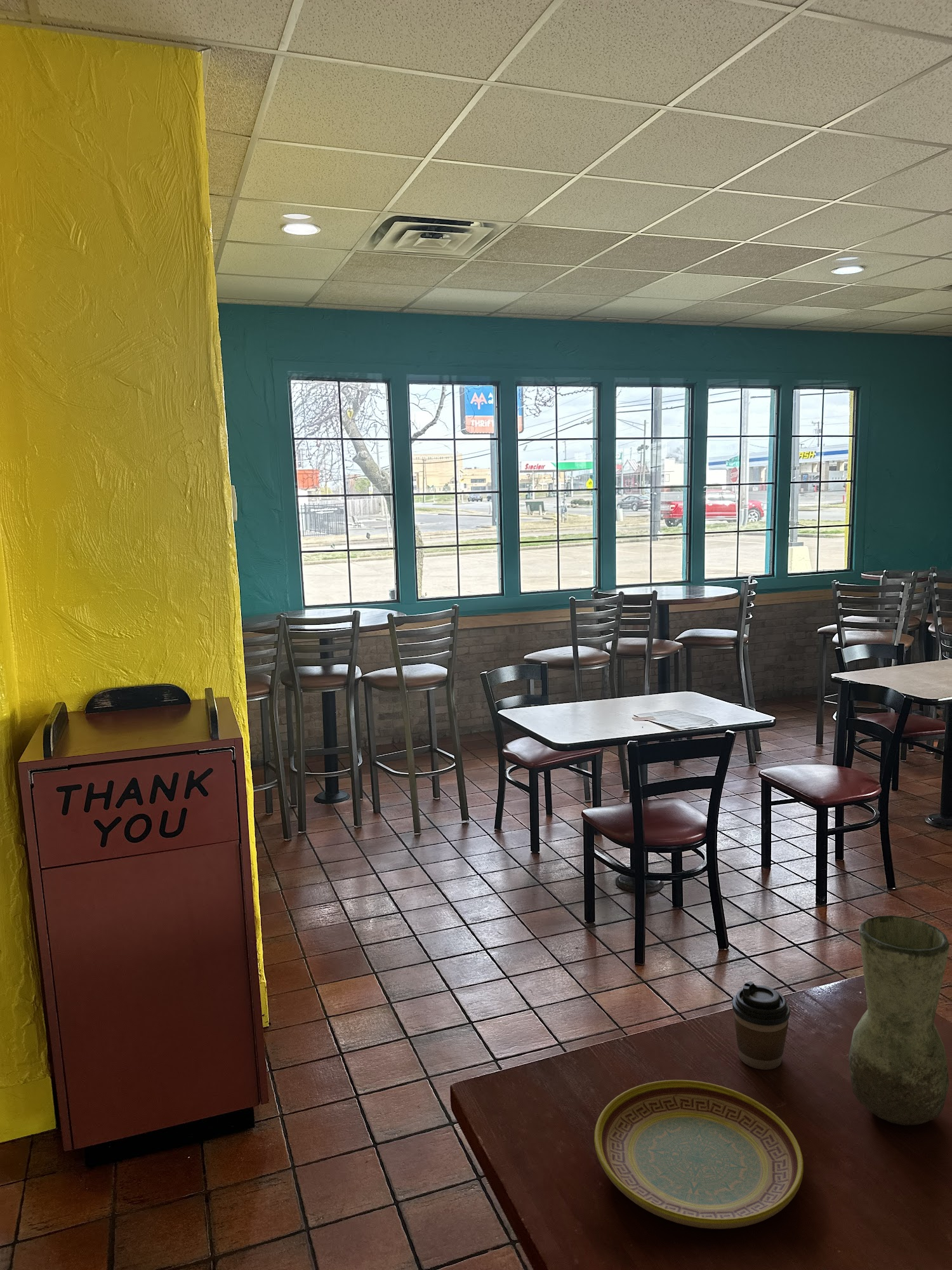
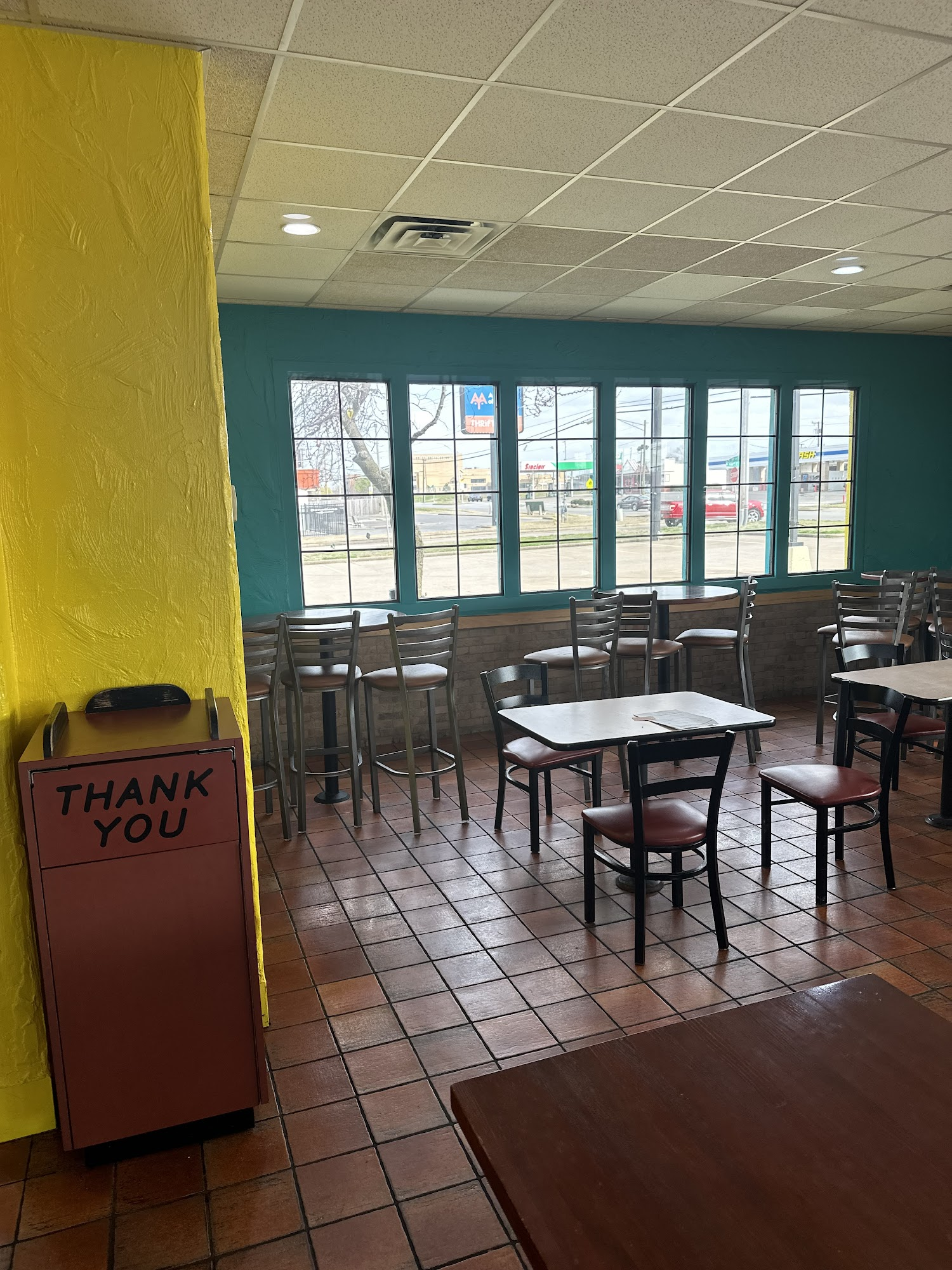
- coffee cup [732,981,791,1071]
- plate [593,1079,804,1230]
- vase [848,915,950,1126]
